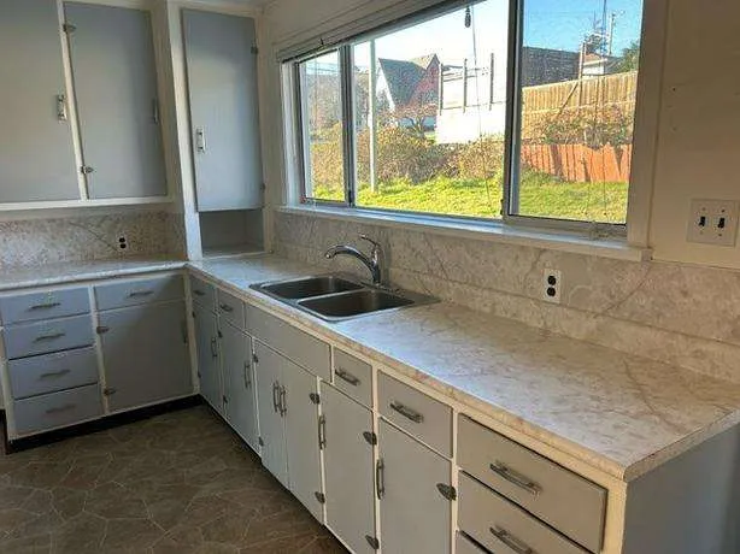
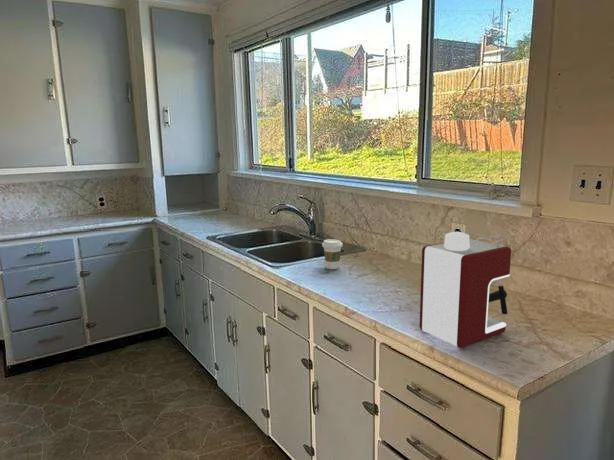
+ coffee maker [419,231,512,349]
+ coffee cup [321,238,344,270]
